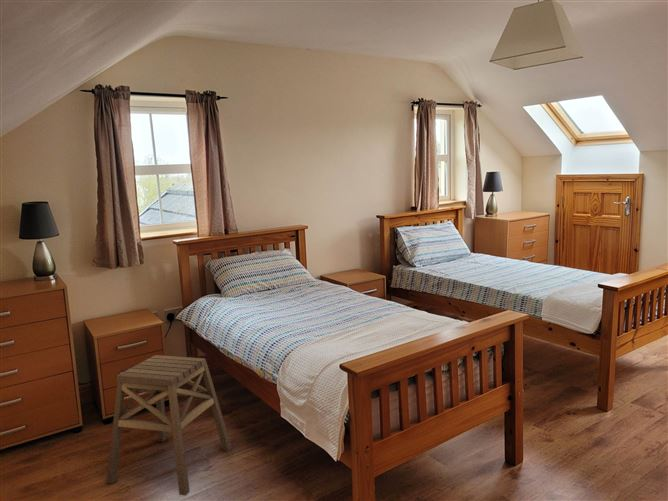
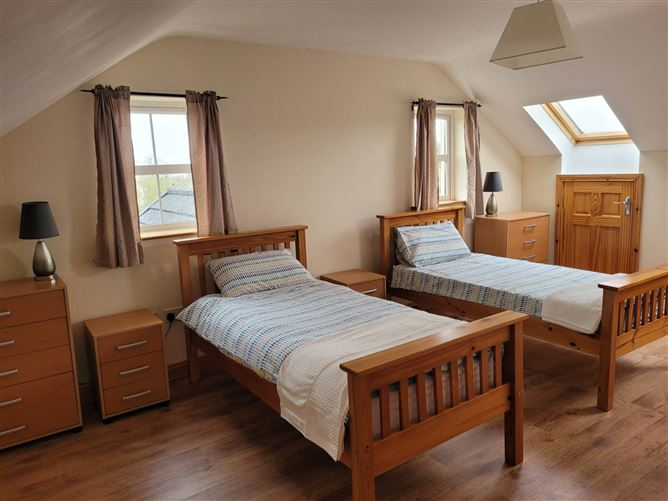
- stool [106,354,233,497]
